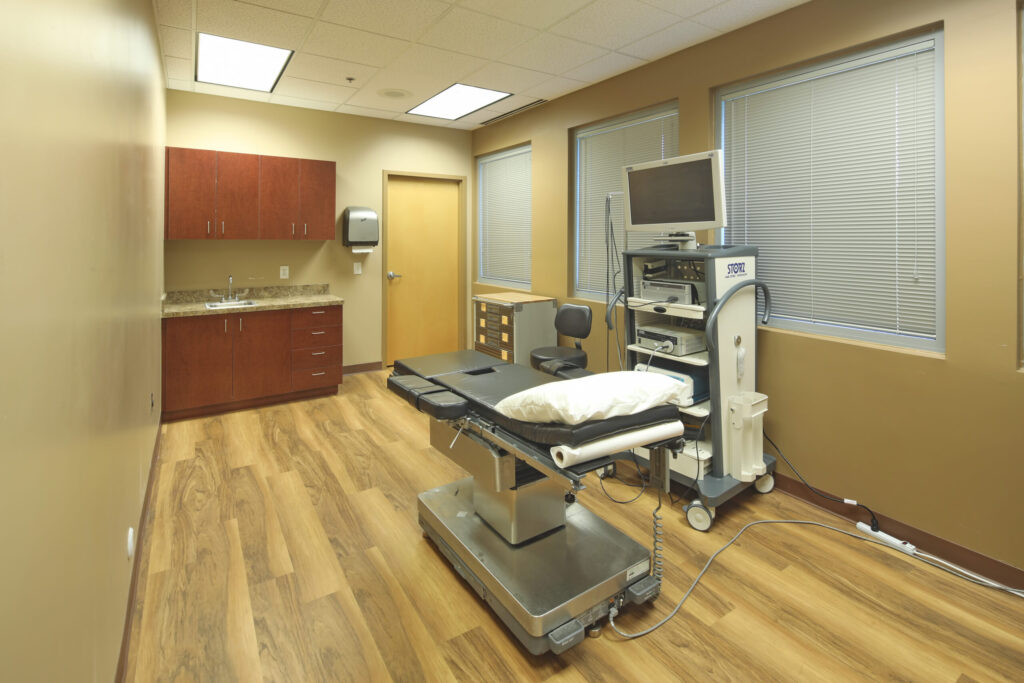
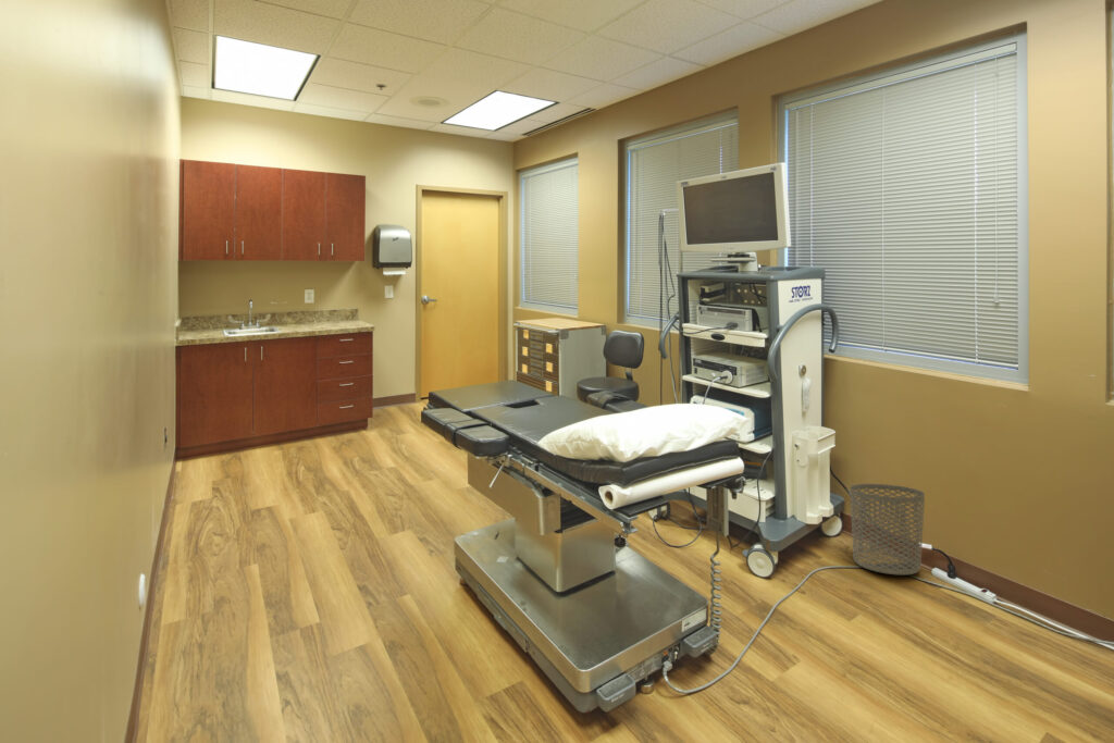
+ waste bin [849,483,926,575]
